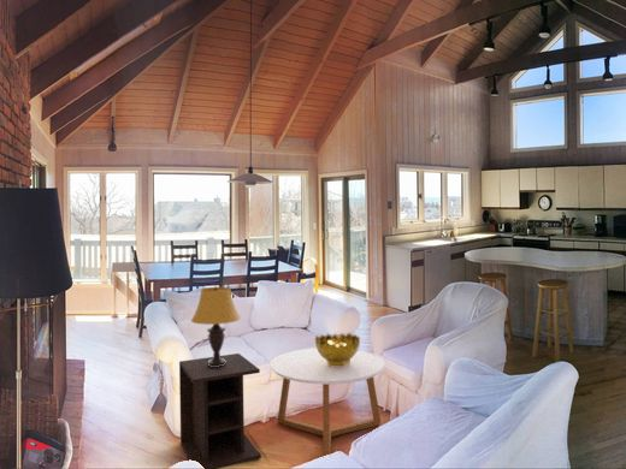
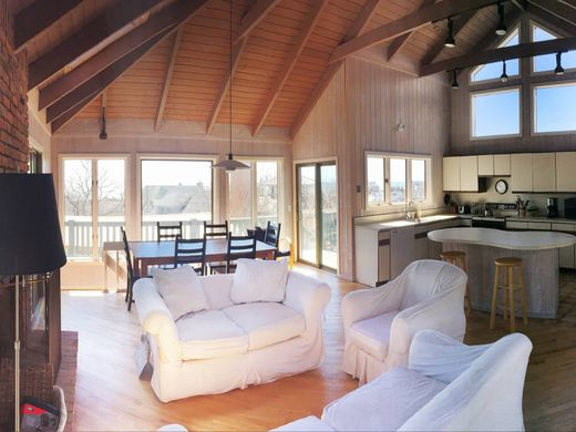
- table lamp [190,286,242,367]
- coffee table [268,348,386,457]
- nightstand [178,352,262,469]
- decorative bowl [314,332,361,367]
